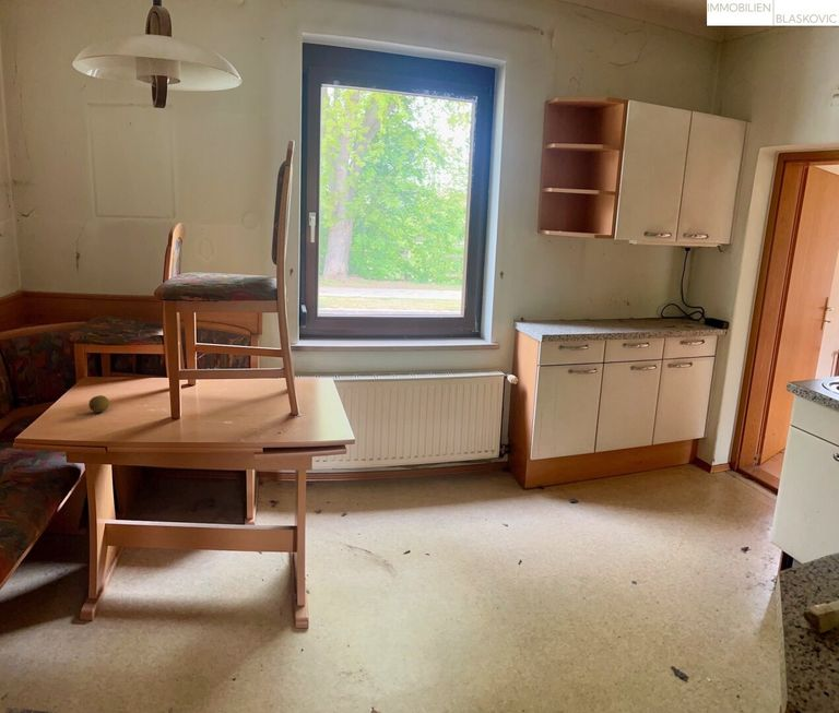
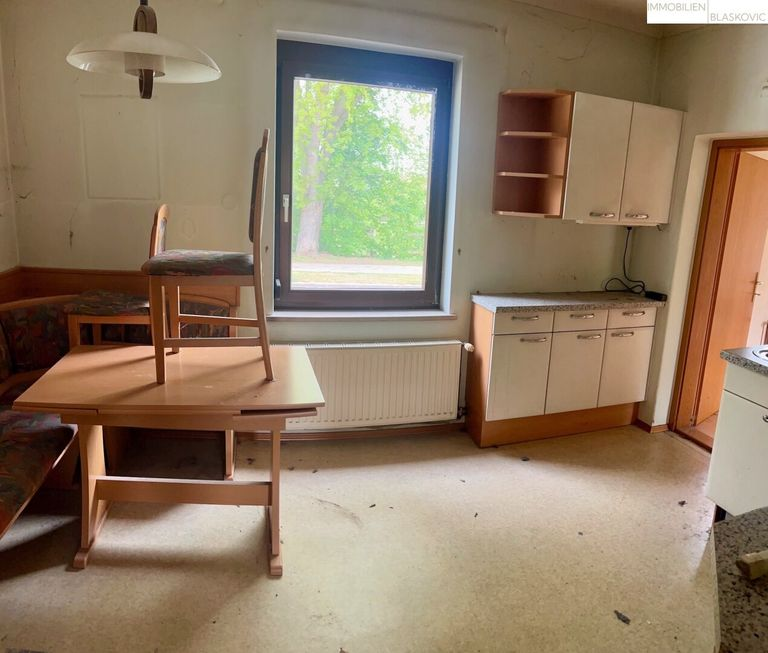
- fruit [87,394,110,414]
